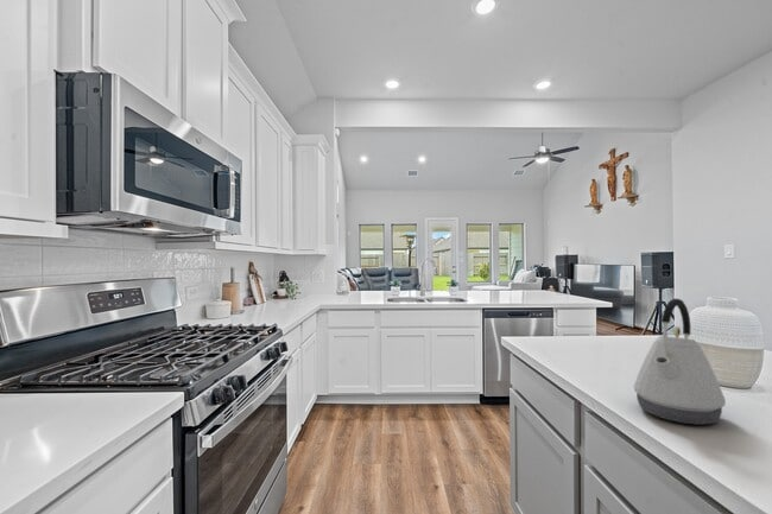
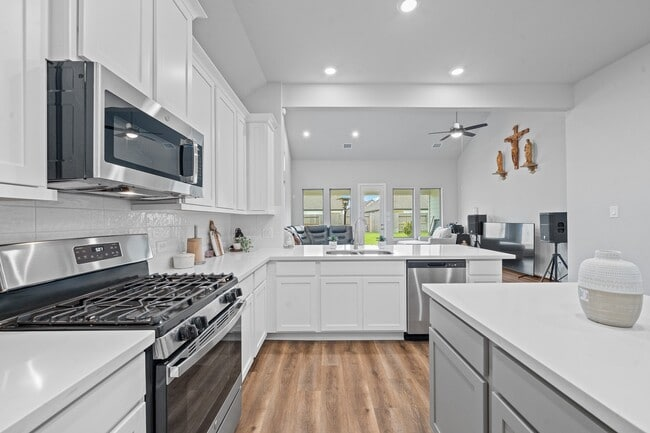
- kettle [633,297,727,426]
